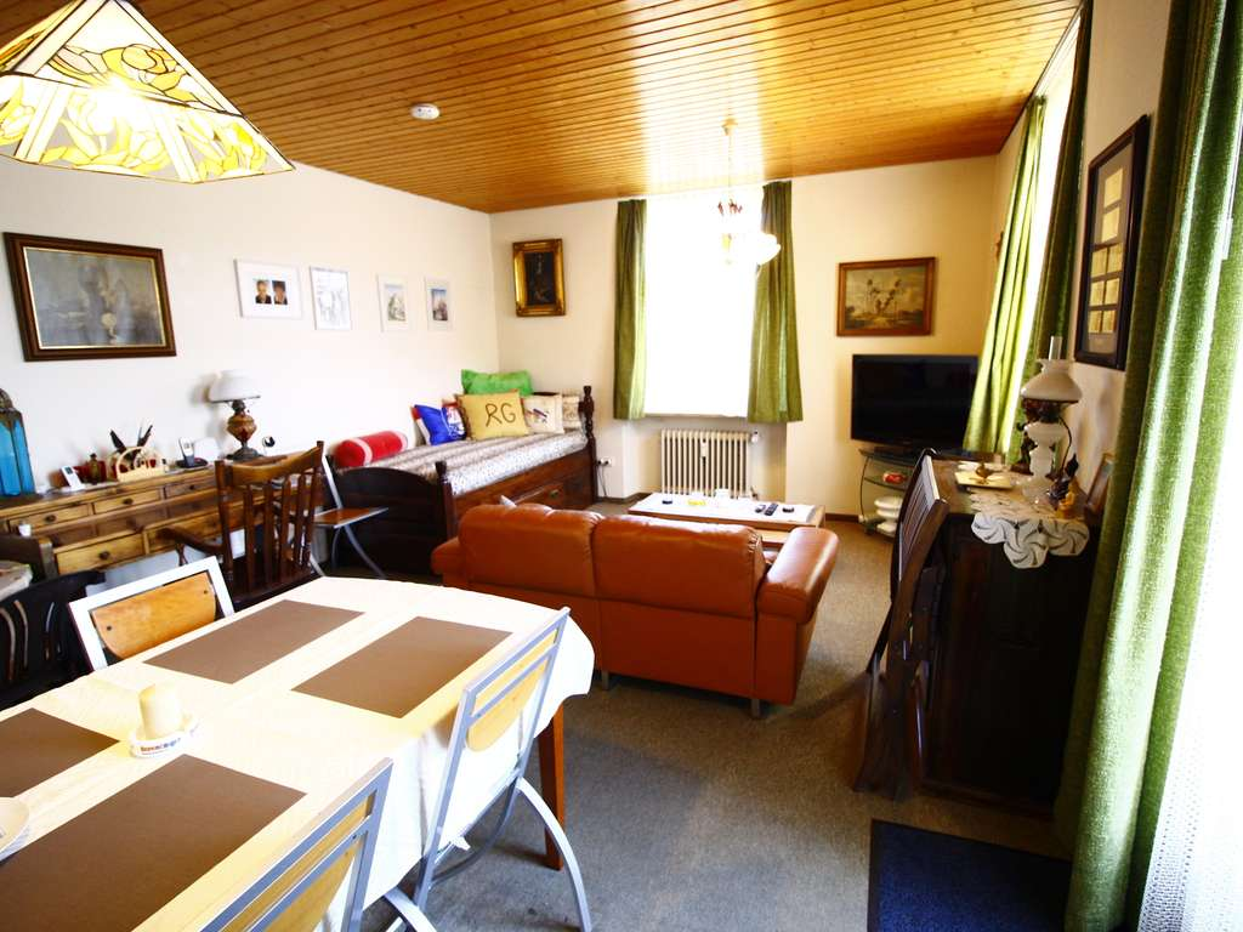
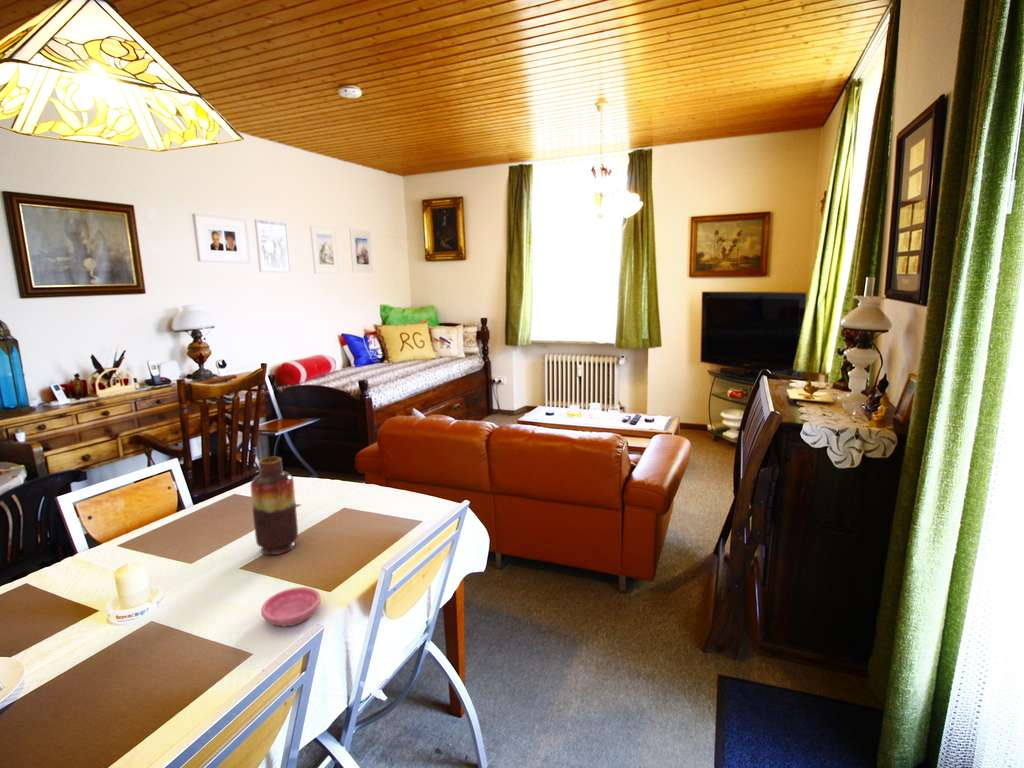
+ saucer [260,586,321,627]
+ vase [249,456,299,556]
